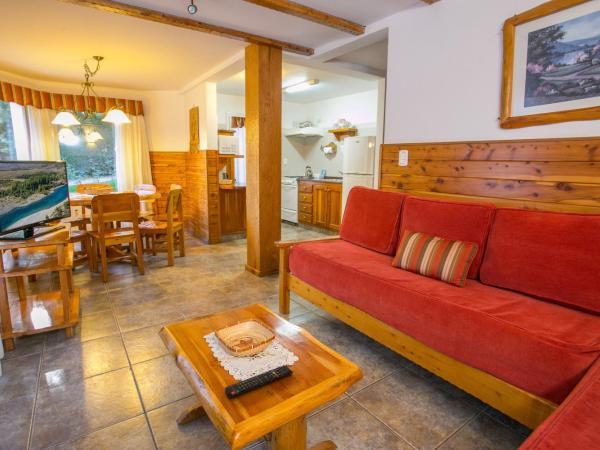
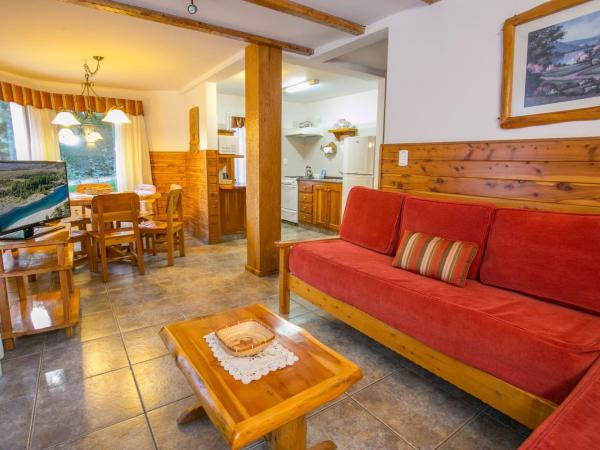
- remote control [224,364,294,399]
